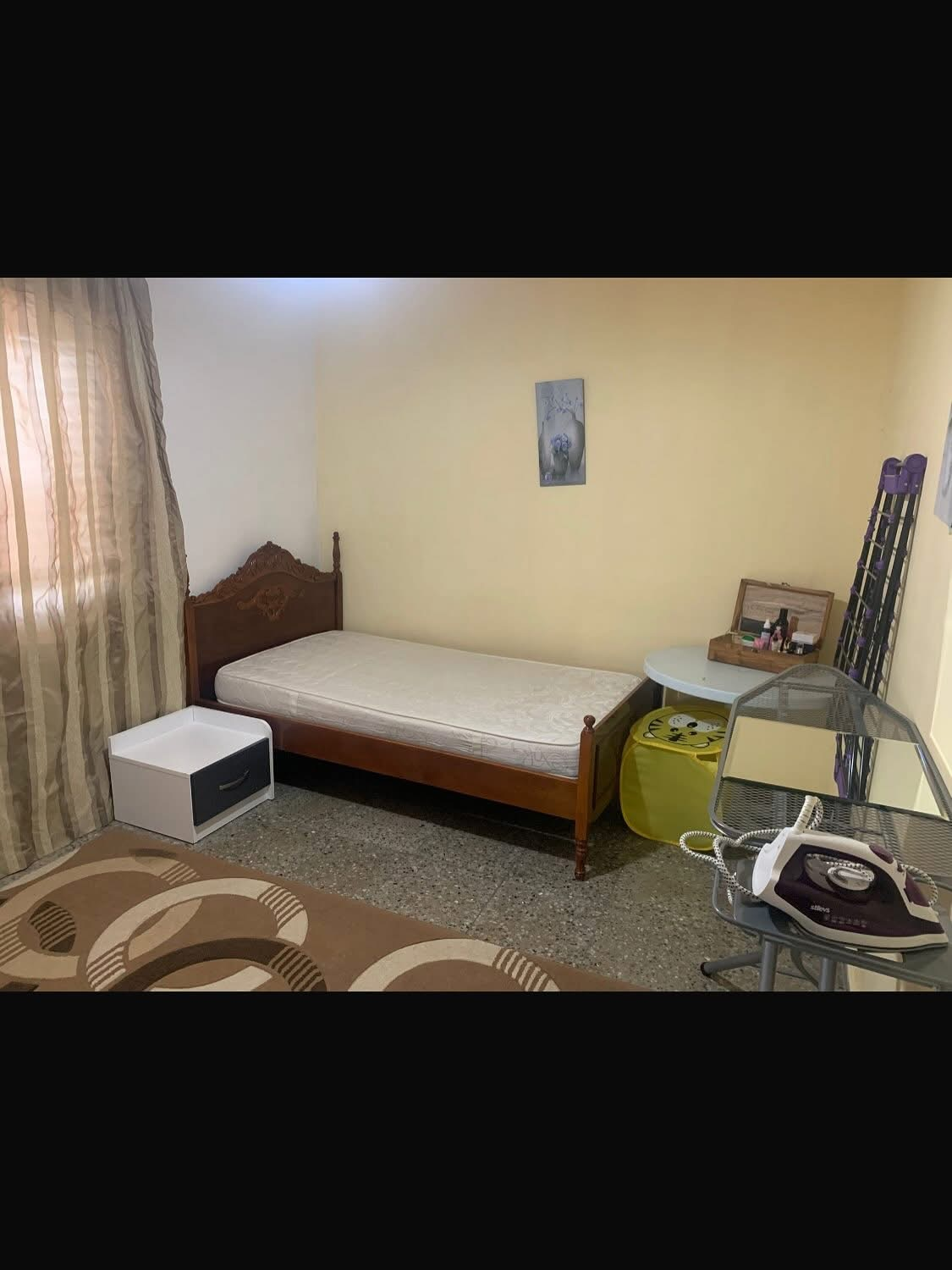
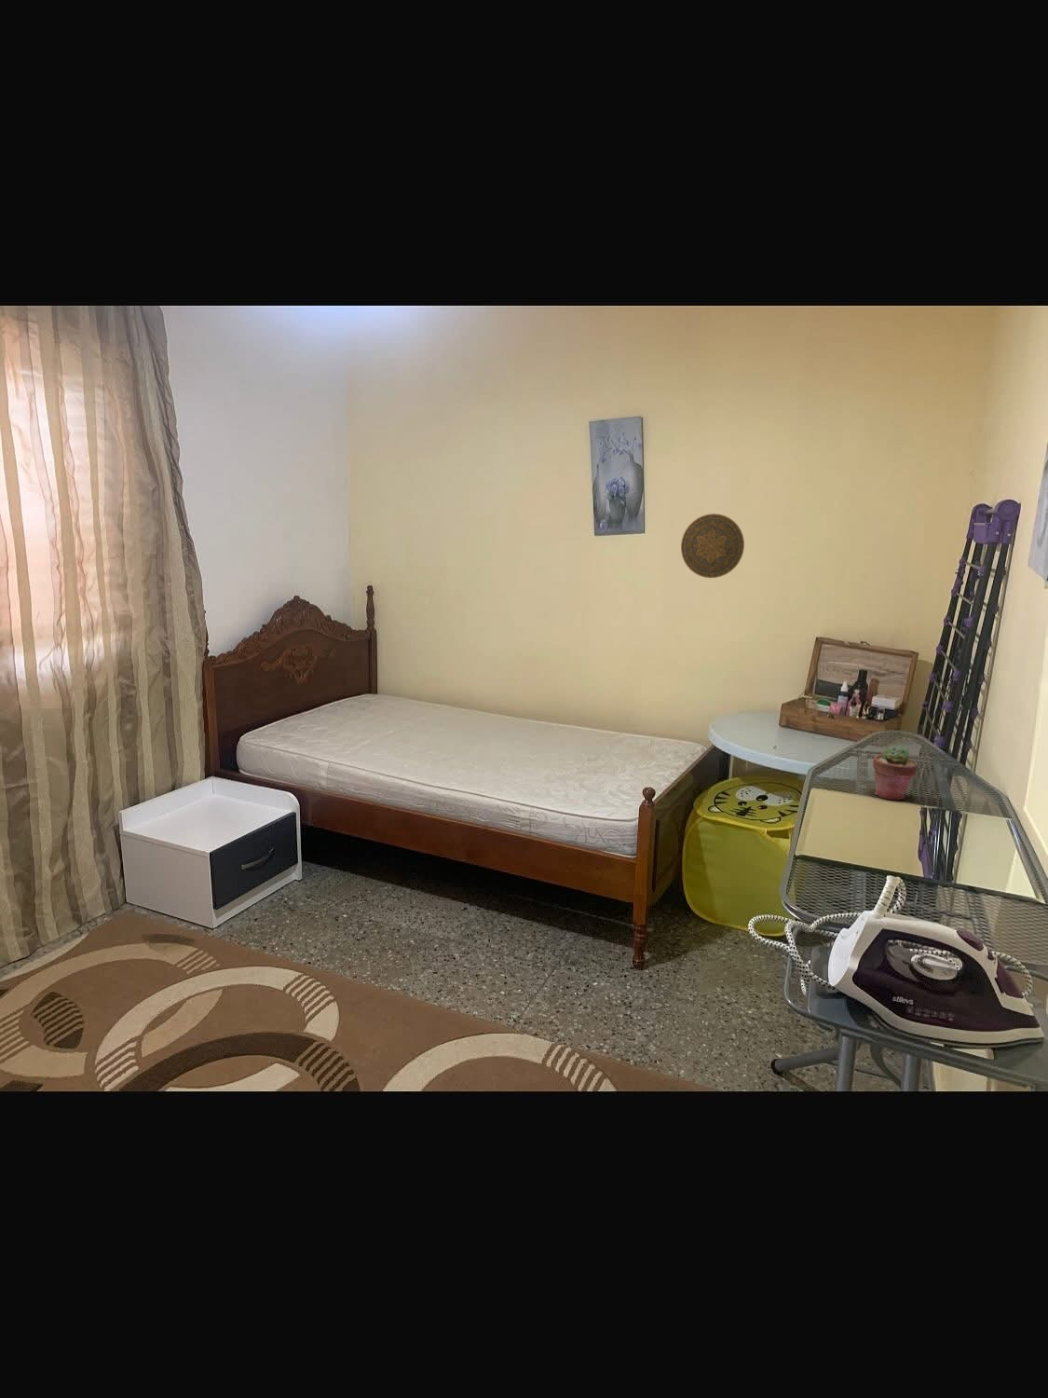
+ potted succulent [872,744,918,800]
+ decorative plate [680,513,745,579]
